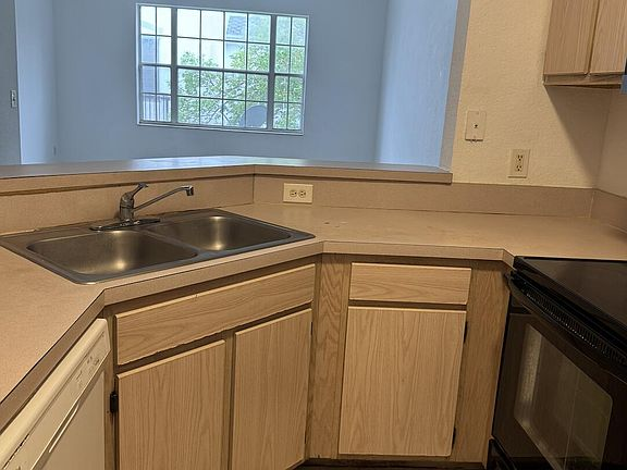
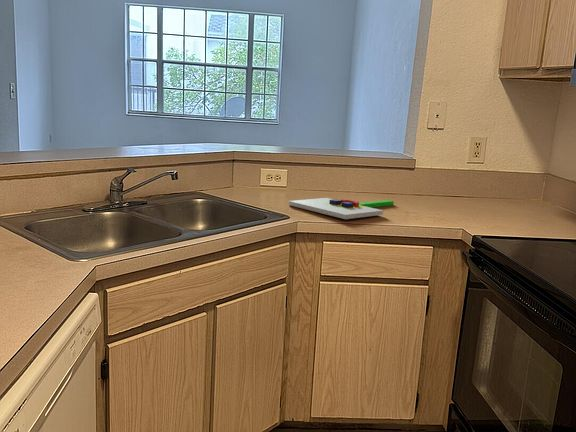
+ chopping board [288,197,395,220]
